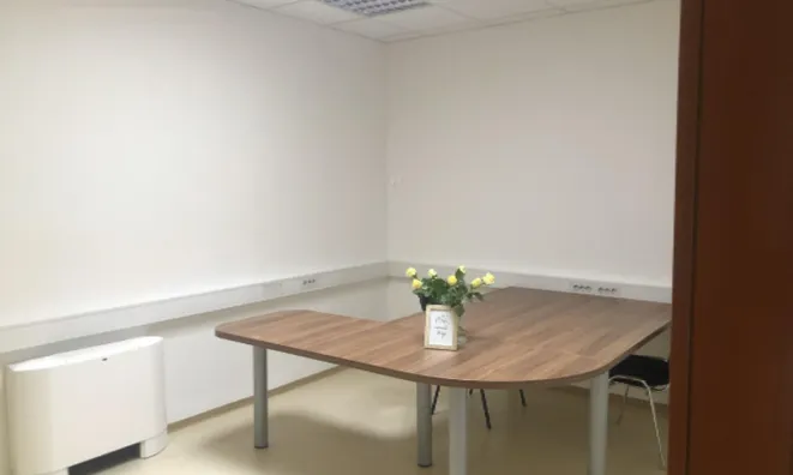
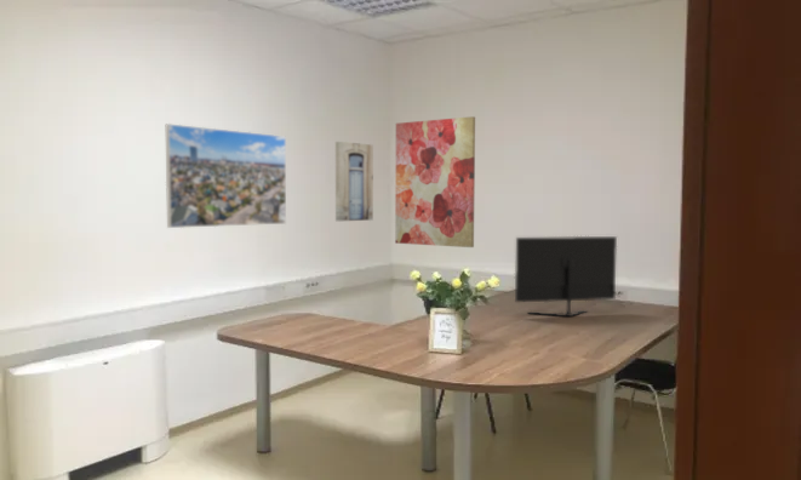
+ wall art [334,141,374,222]
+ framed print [165,122,287,229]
+ monitor [514,235,618,318]
+ wall art [394,115,476,248]
